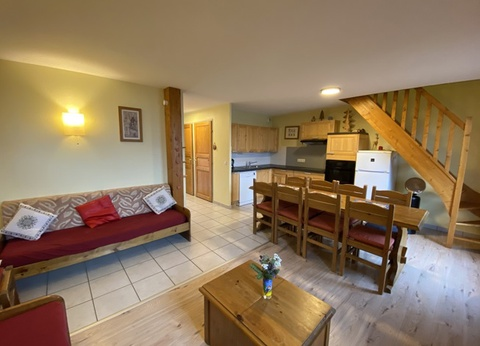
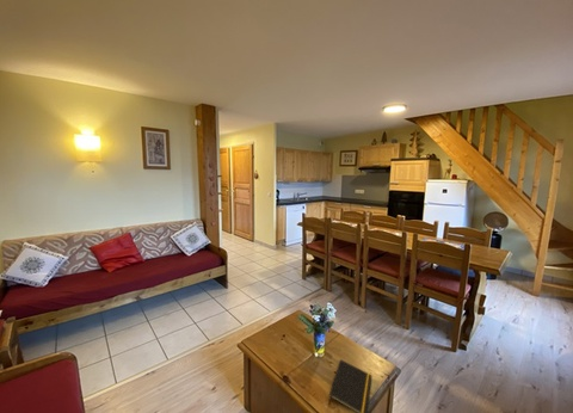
+ notepad [327,358,374,413]
